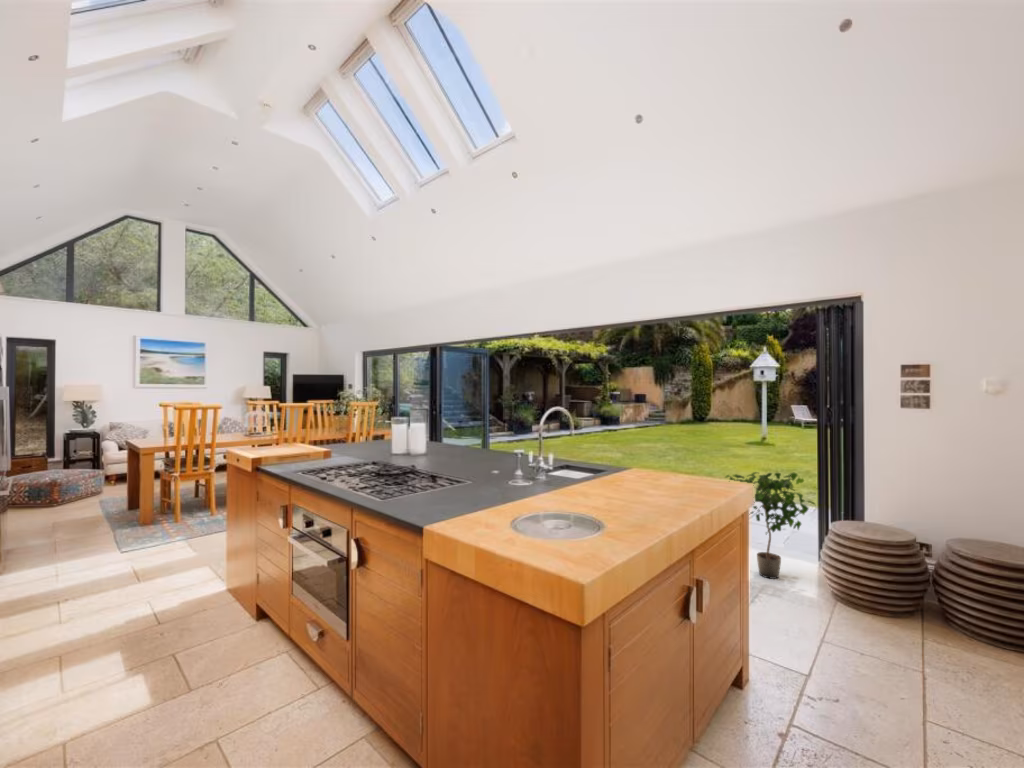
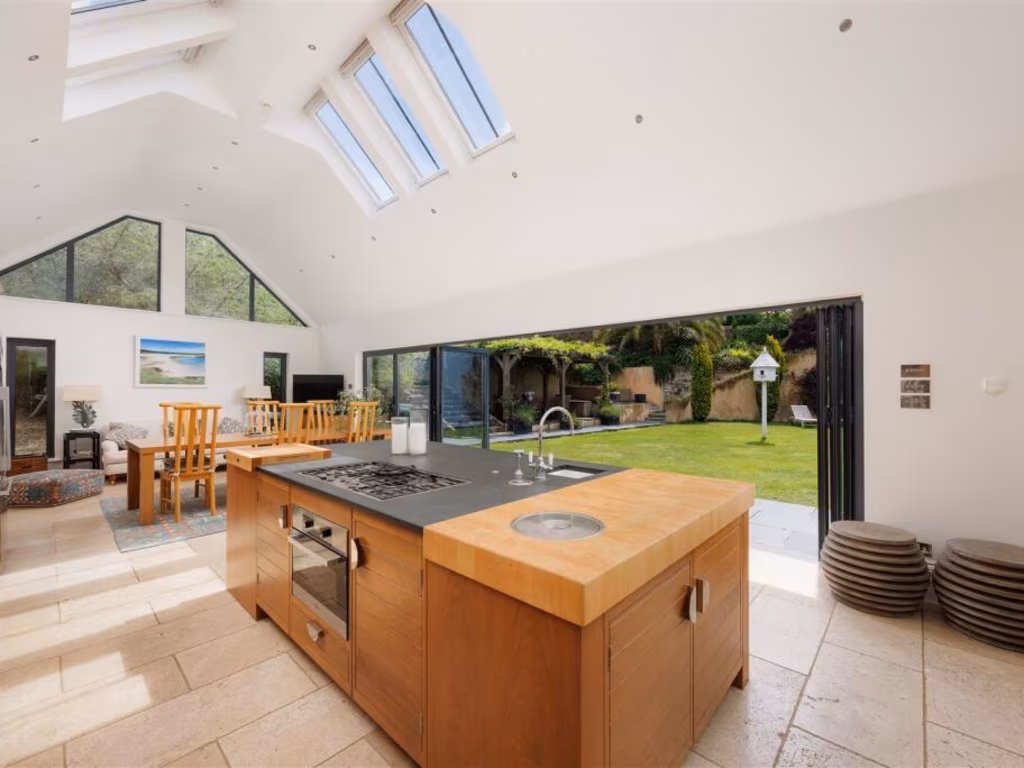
- potted plant [724,471,817,580]
